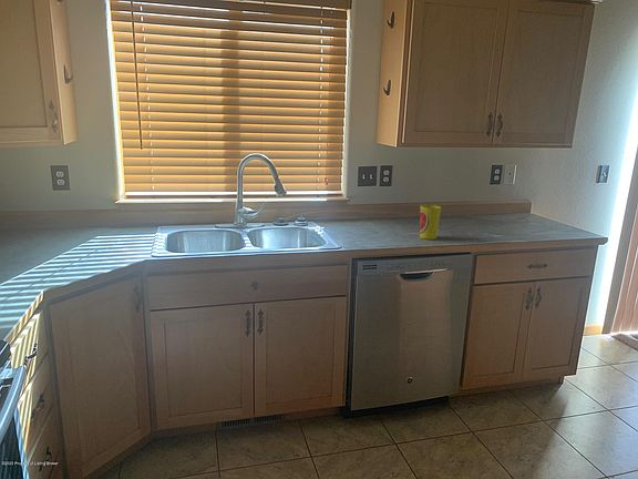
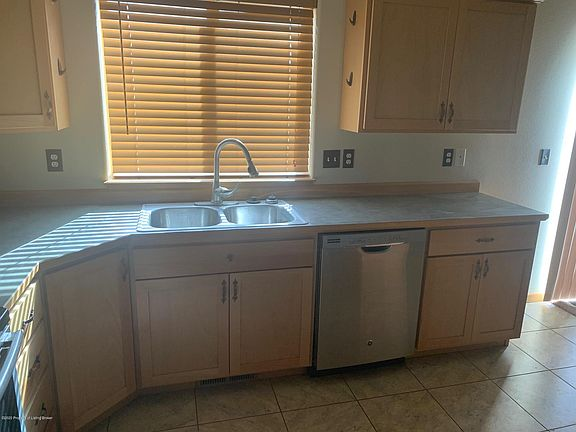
- cup [419,204,442,241]
